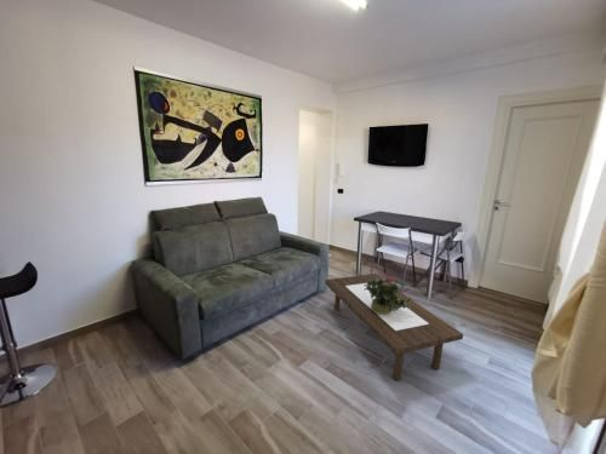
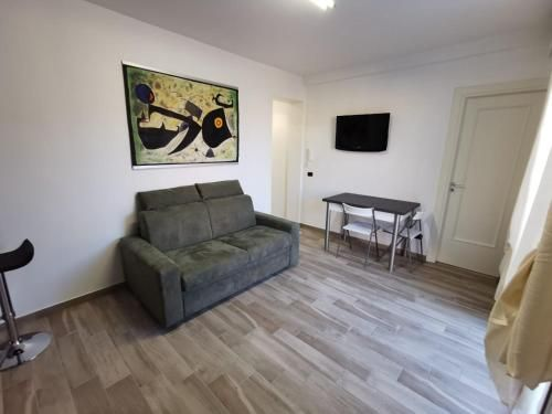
- coffee table [324,272,464,381]
- potted plant [364,270,413,315]
